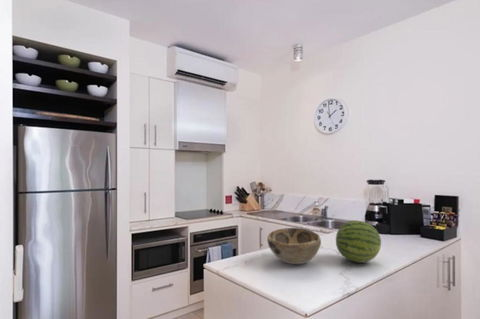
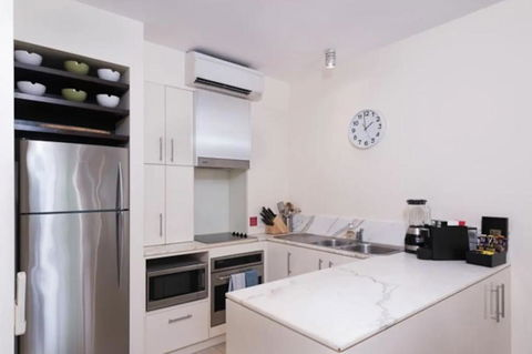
- decorative bowl [266,227,322,265]
- fruit [335,220,382,264]
